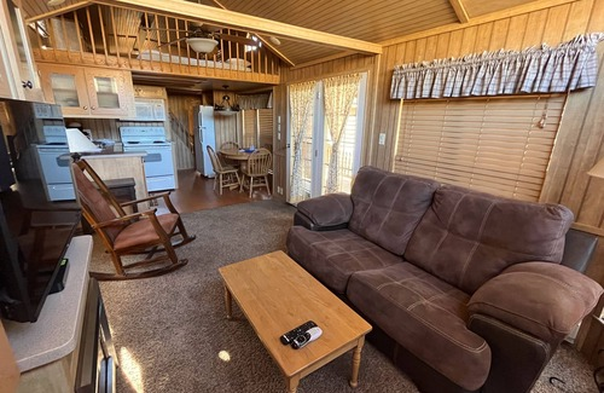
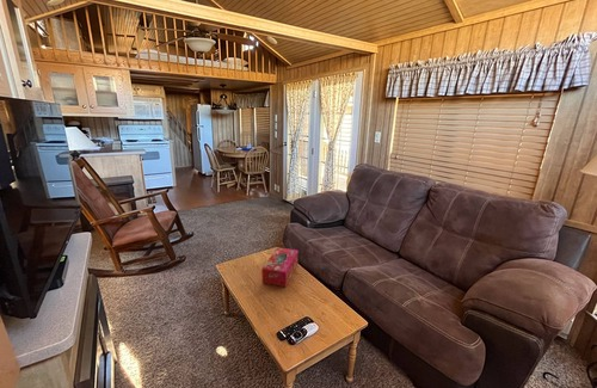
+ tissue box [260,247,300,288]
